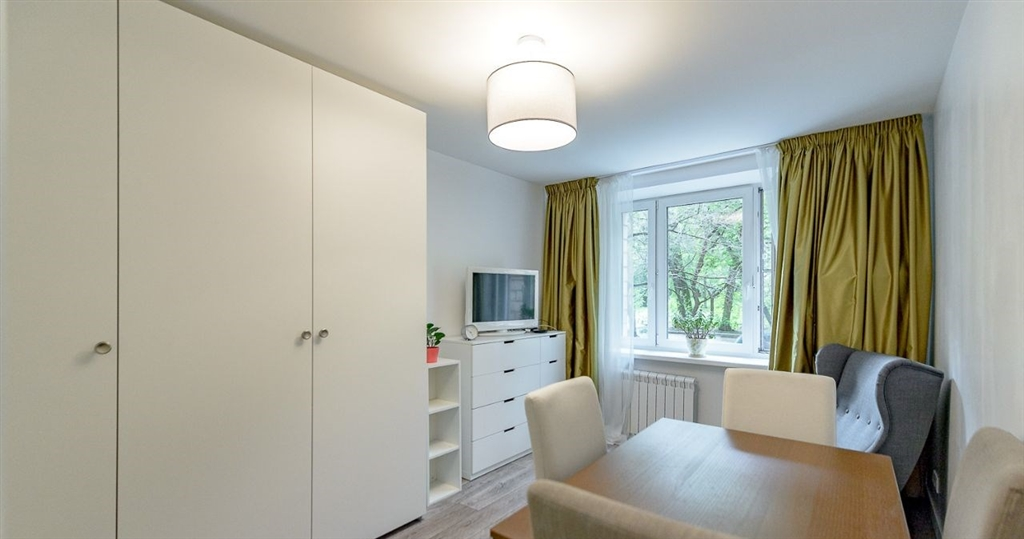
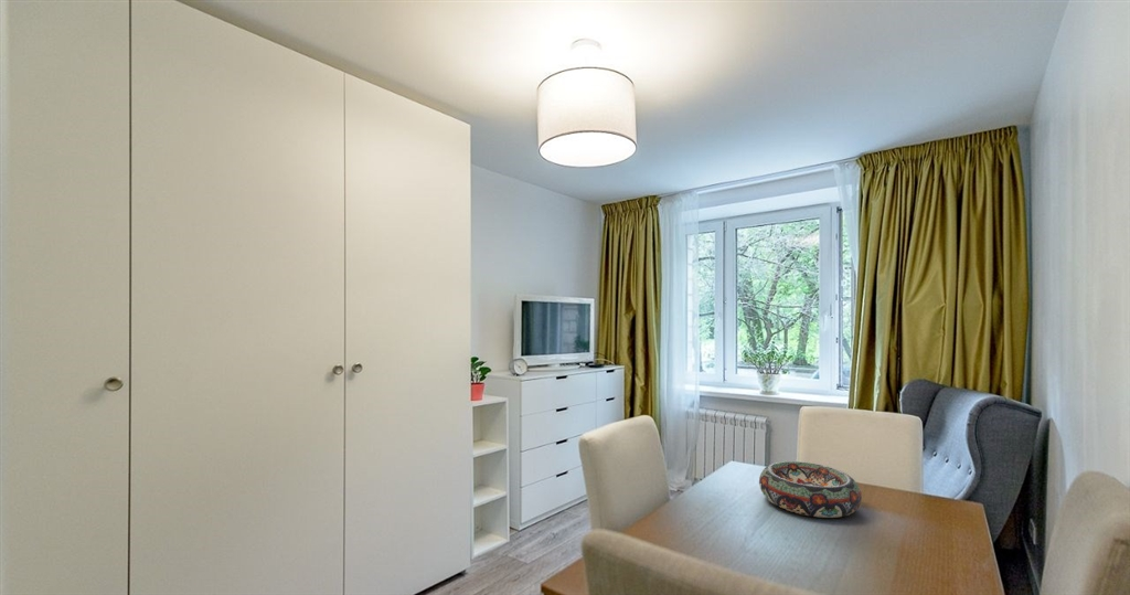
+ decorative bowl [758,460,863,519]
